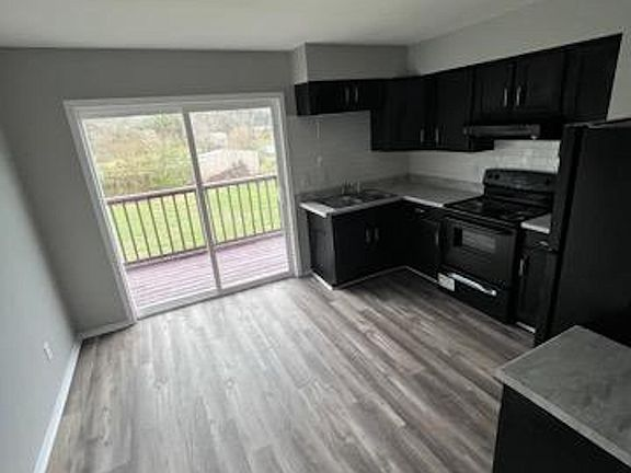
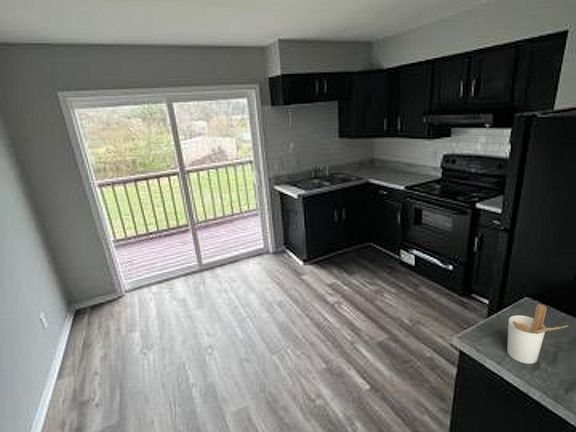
+ utensil holder [506,303,569,365]
